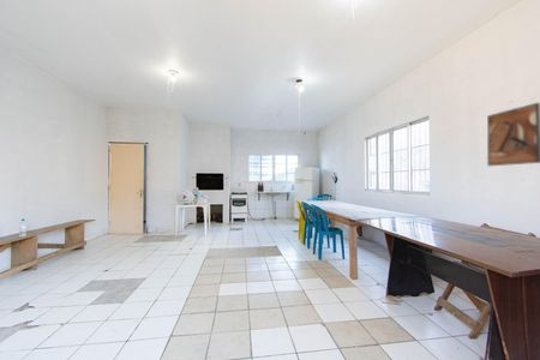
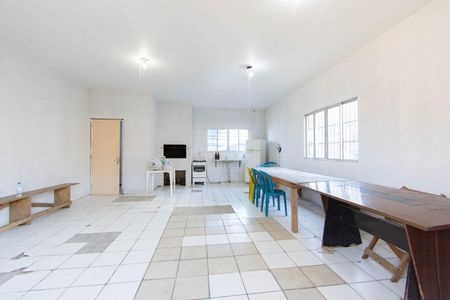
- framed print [486,102,540,167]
